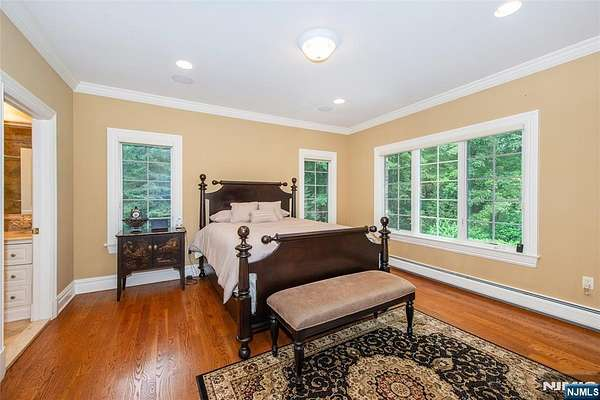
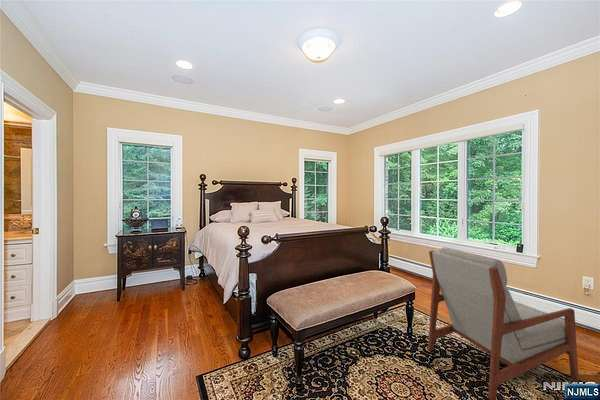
+ armchair [427,246,580,400]
